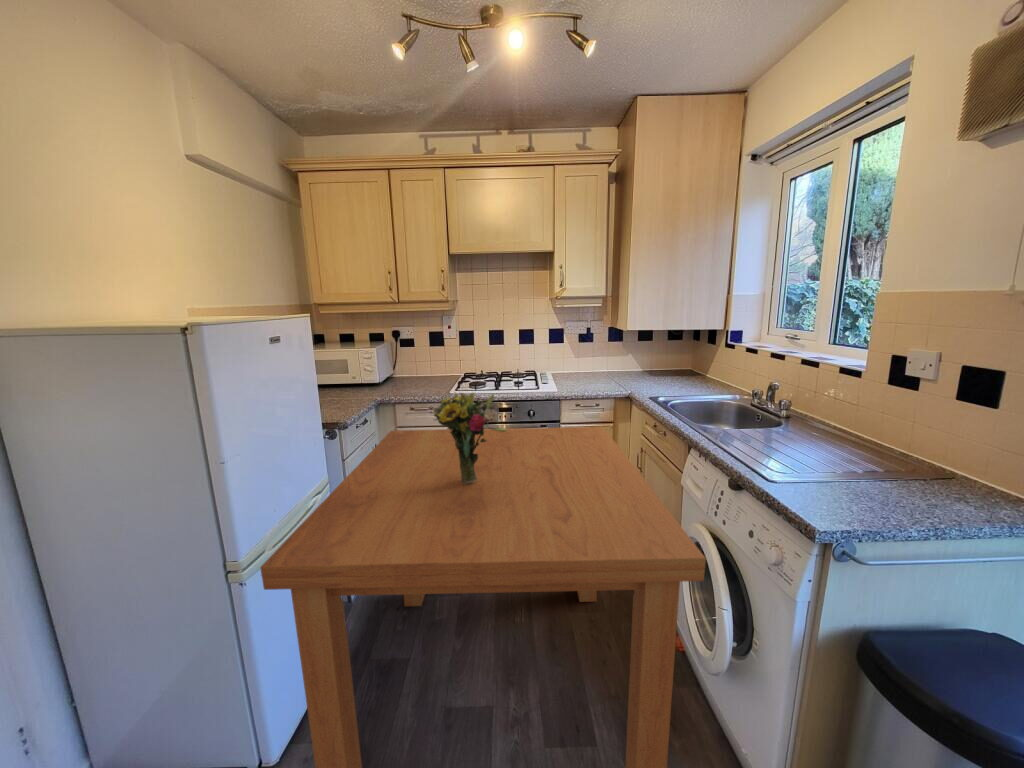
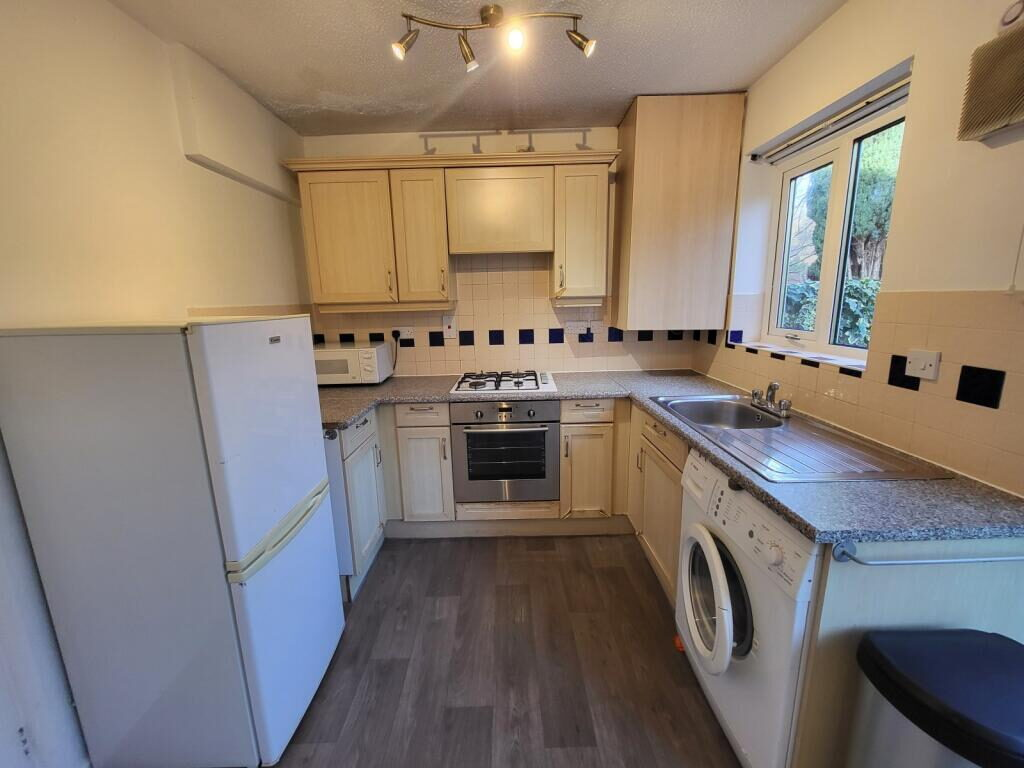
- dining table [259,426,707,768]
- bouquet [429,390,508,485]
